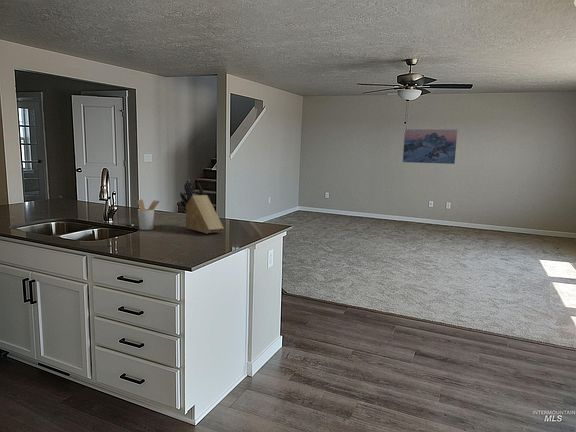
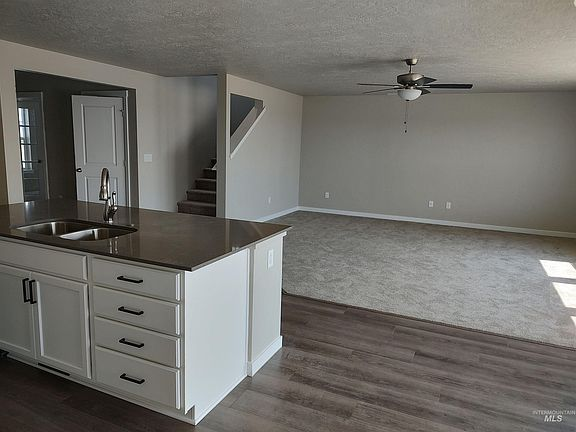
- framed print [402,128,459,165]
- knife block [179,179,225,235]
- utensil holder [137,198,160,231]
